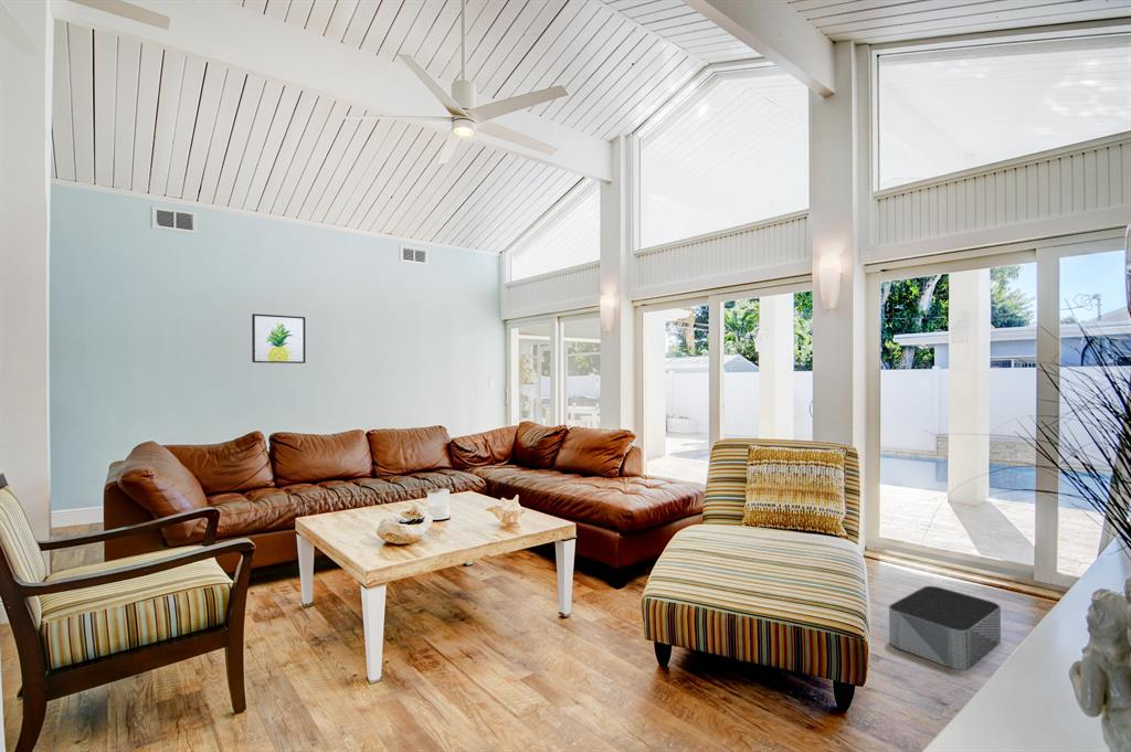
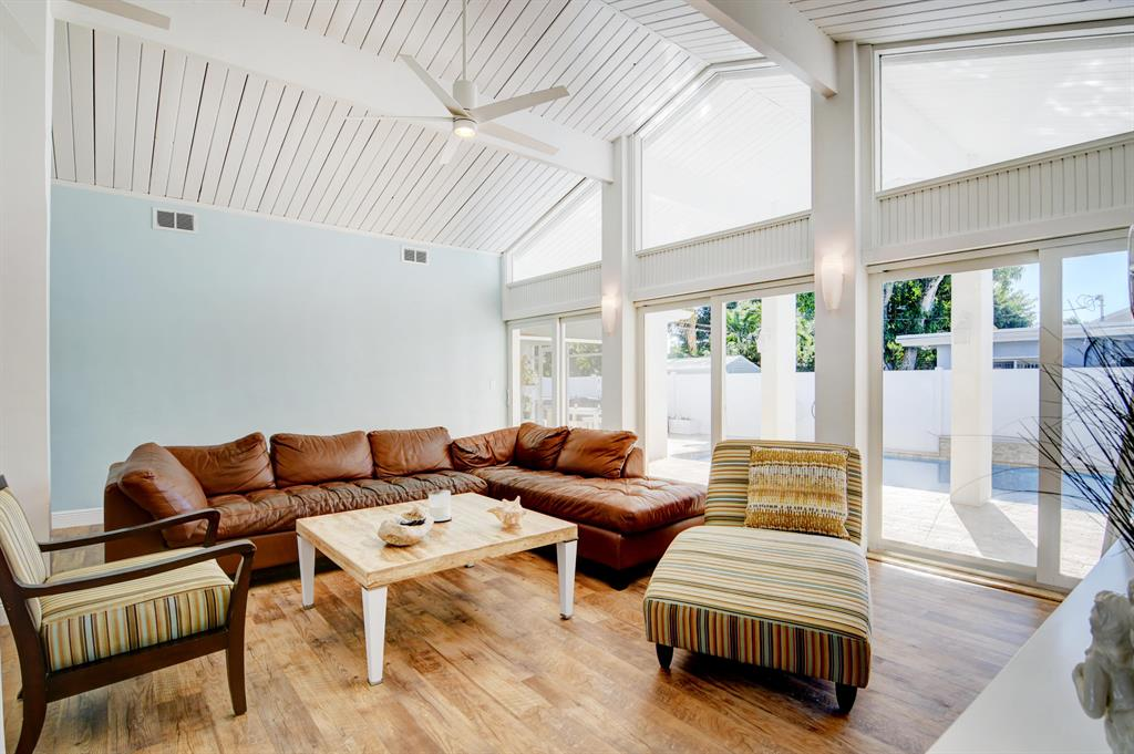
- wall art [251,313,306,364]
- storage bin [888,585,1002,671]
